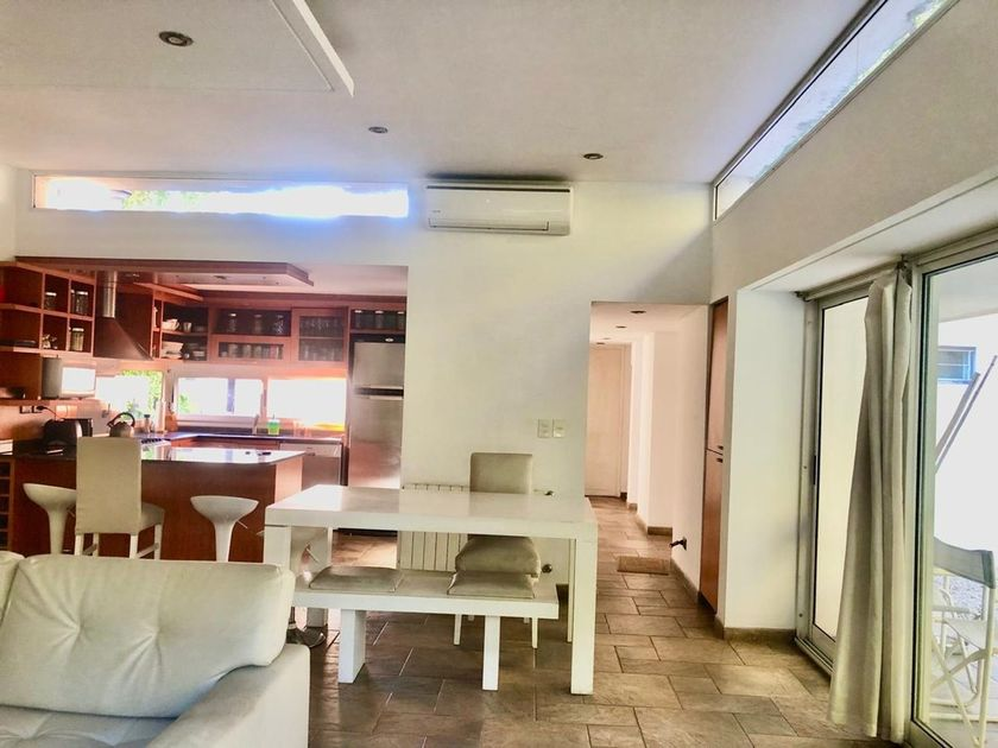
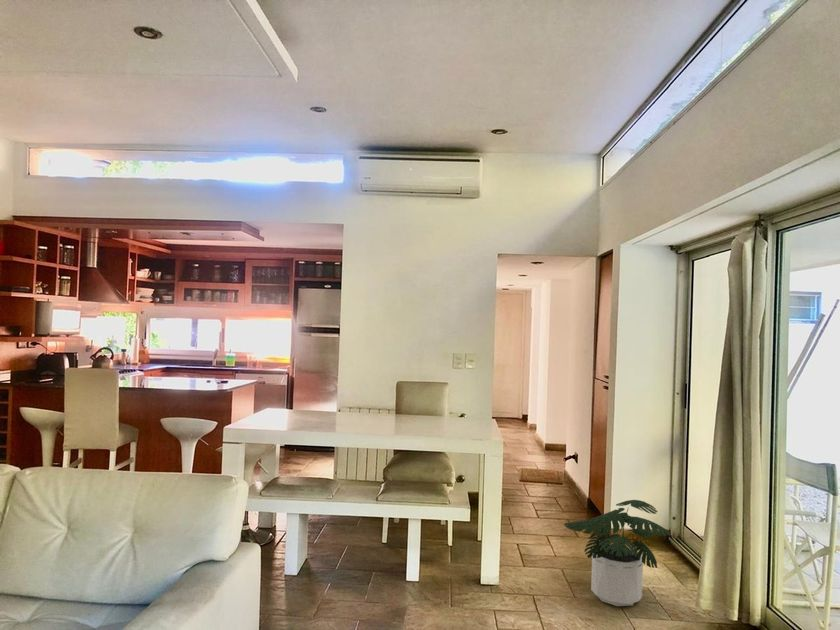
+ potted plant [562,499,673,607]
